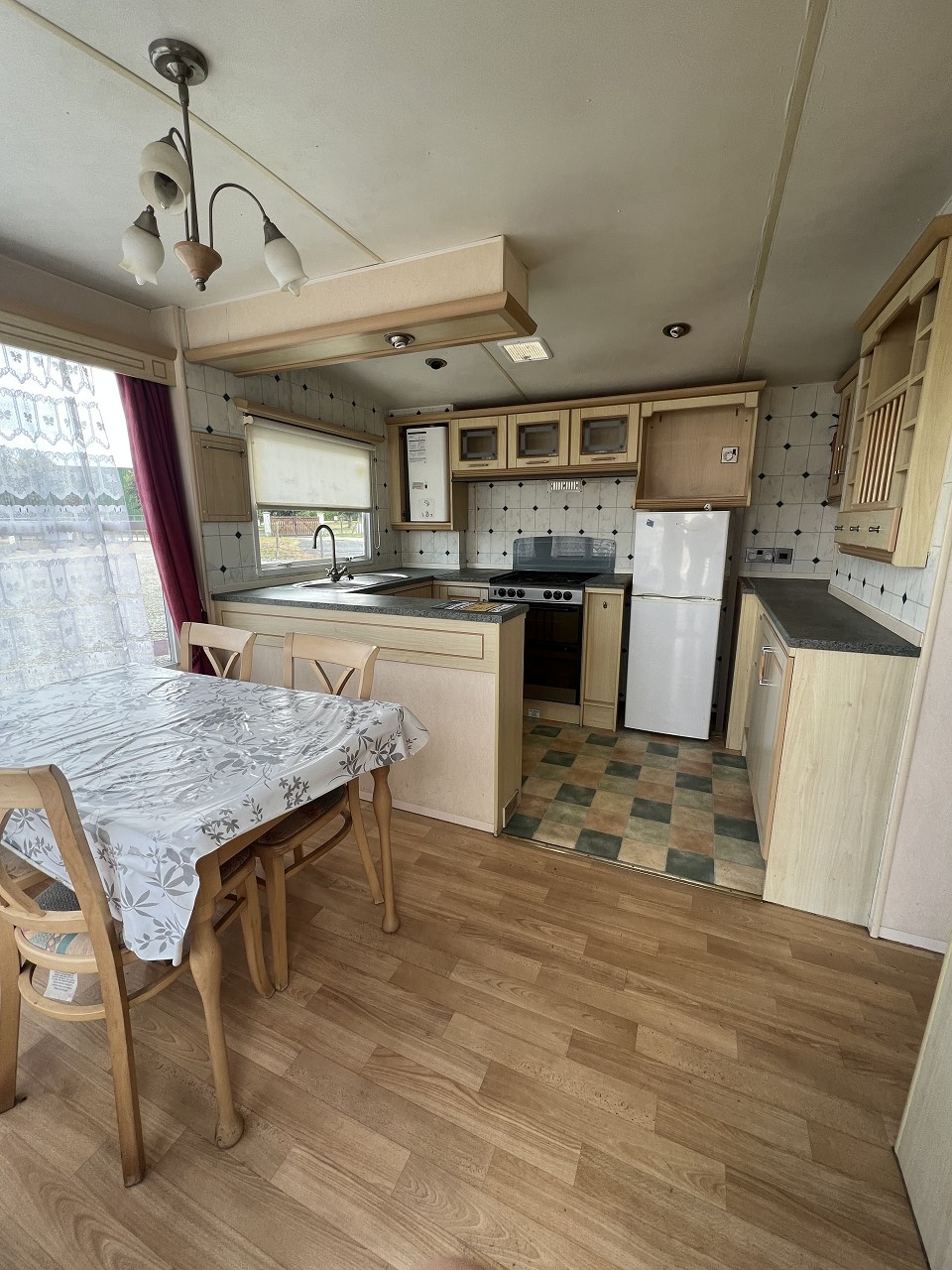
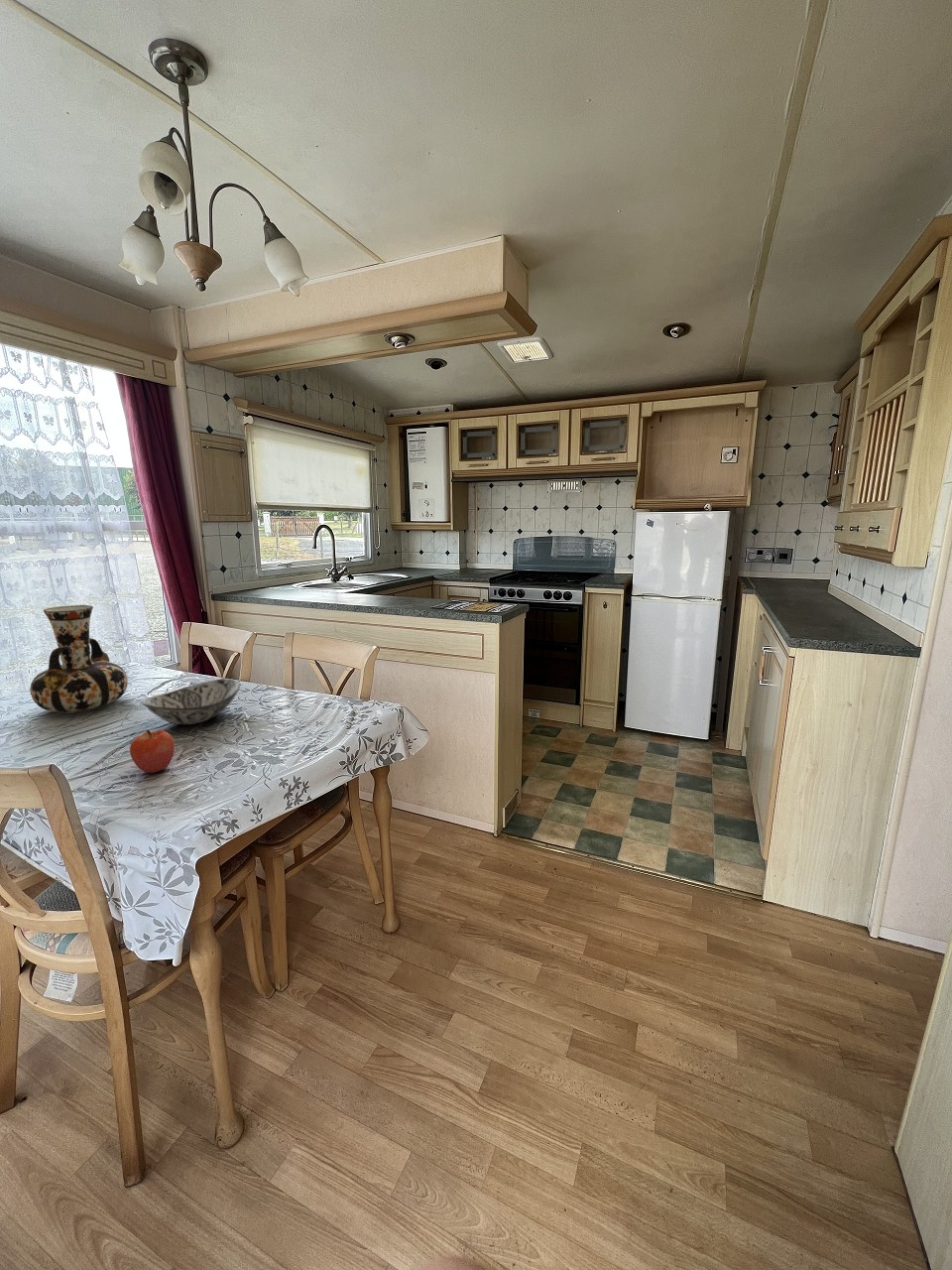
+ decorative bowl [141,678,241,726]
+ apple [129,729,176,774]
+ vase [29,604,129,713]
